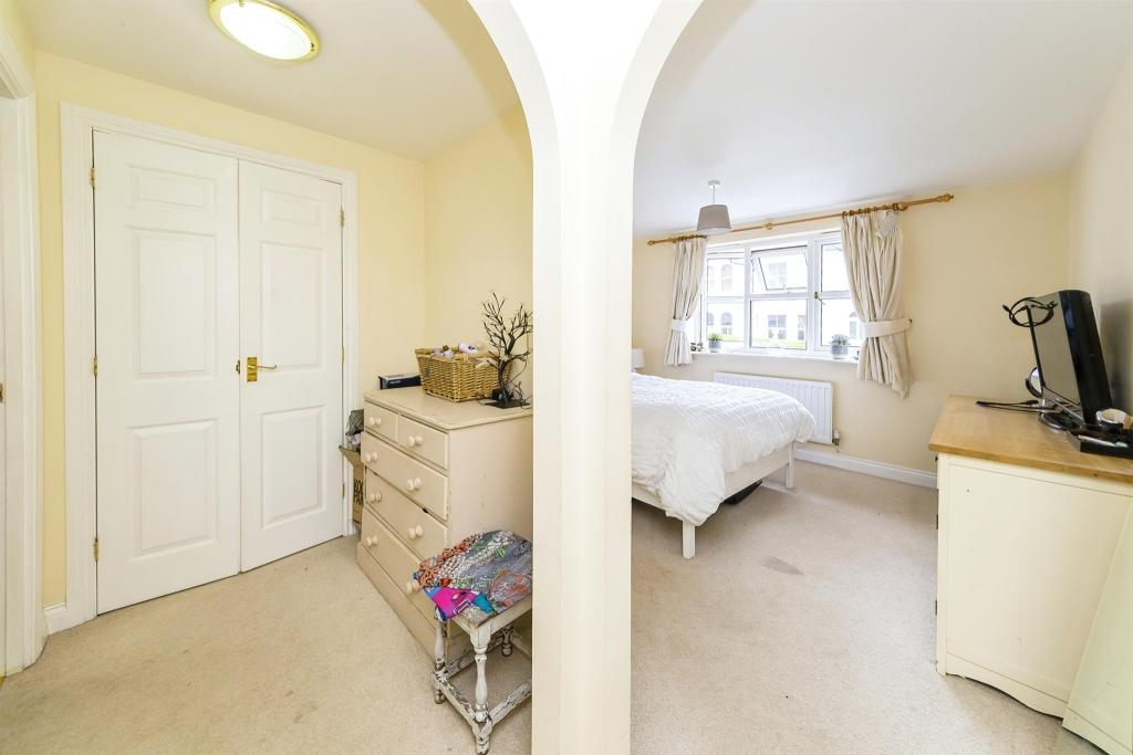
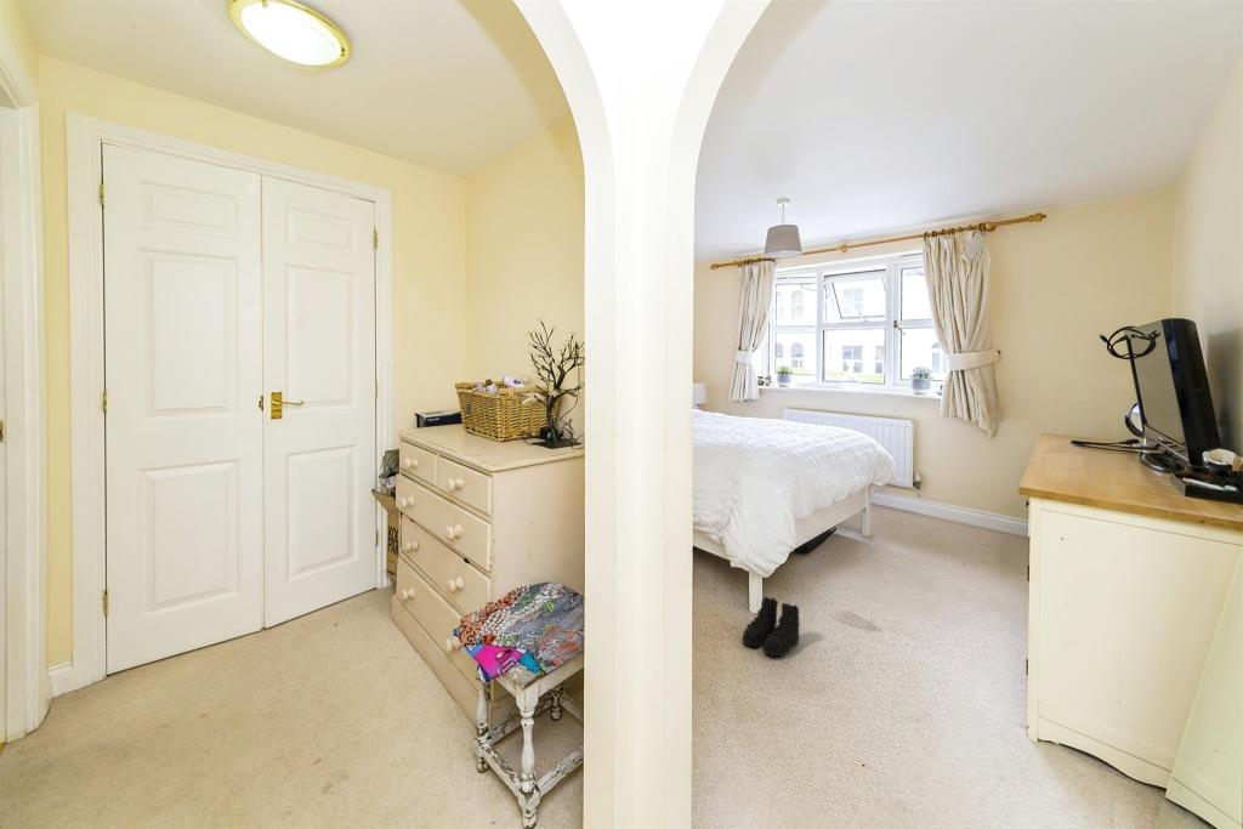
+ boots [742,595,801,657]
